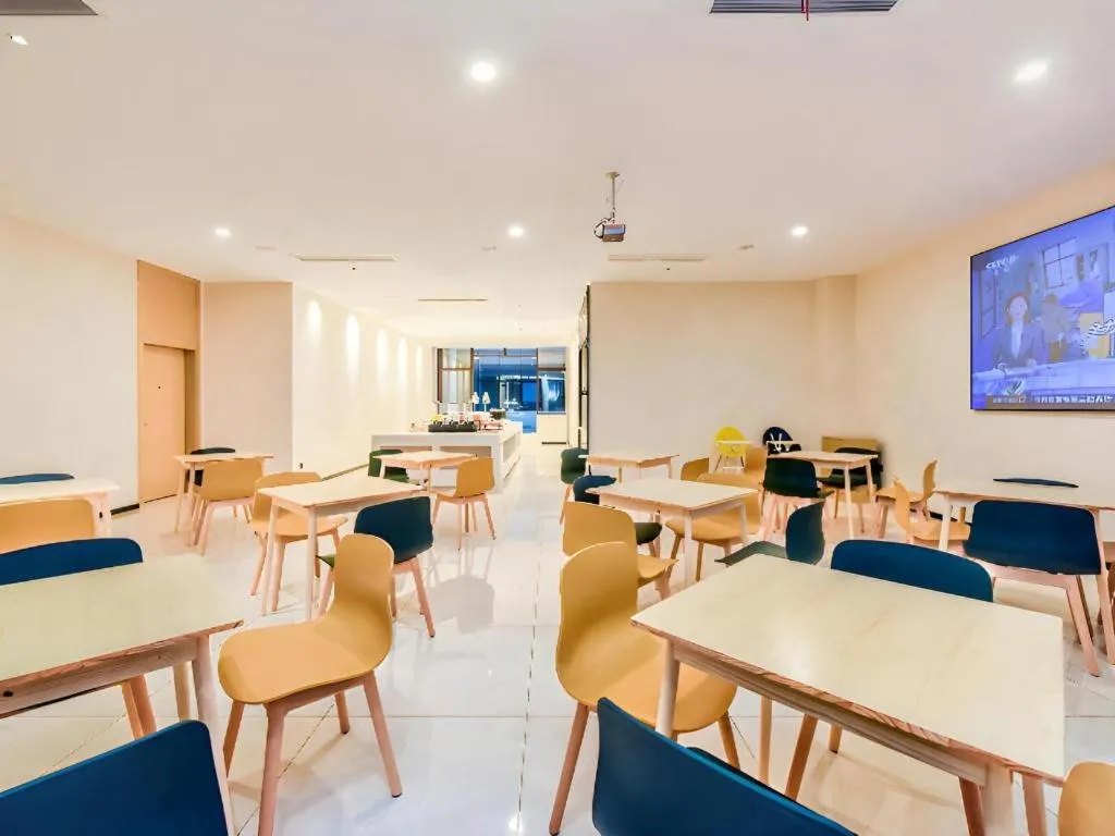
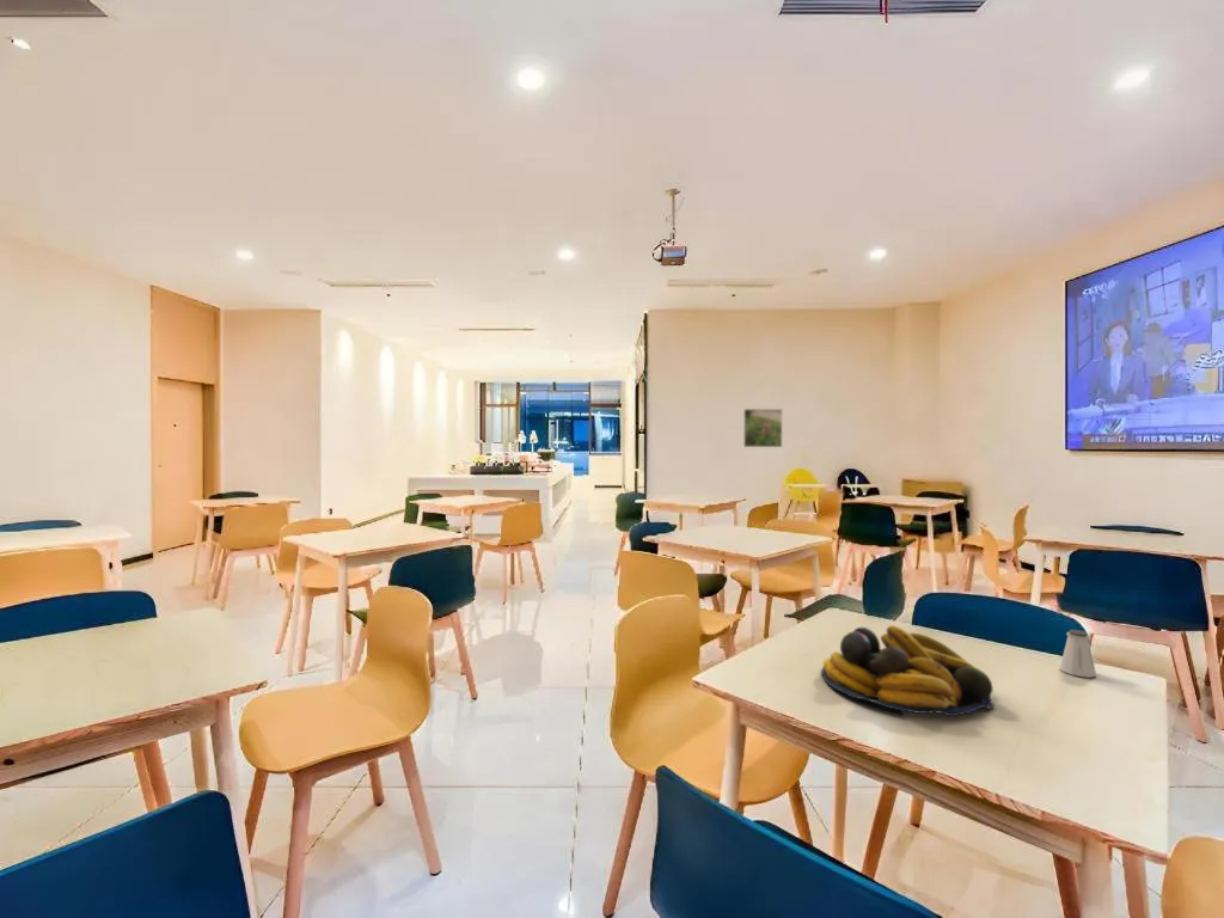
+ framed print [742,408,783,448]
+ fruit bowl [820,624,997,717]
+ saltshaker [1058,629,1097,679]
